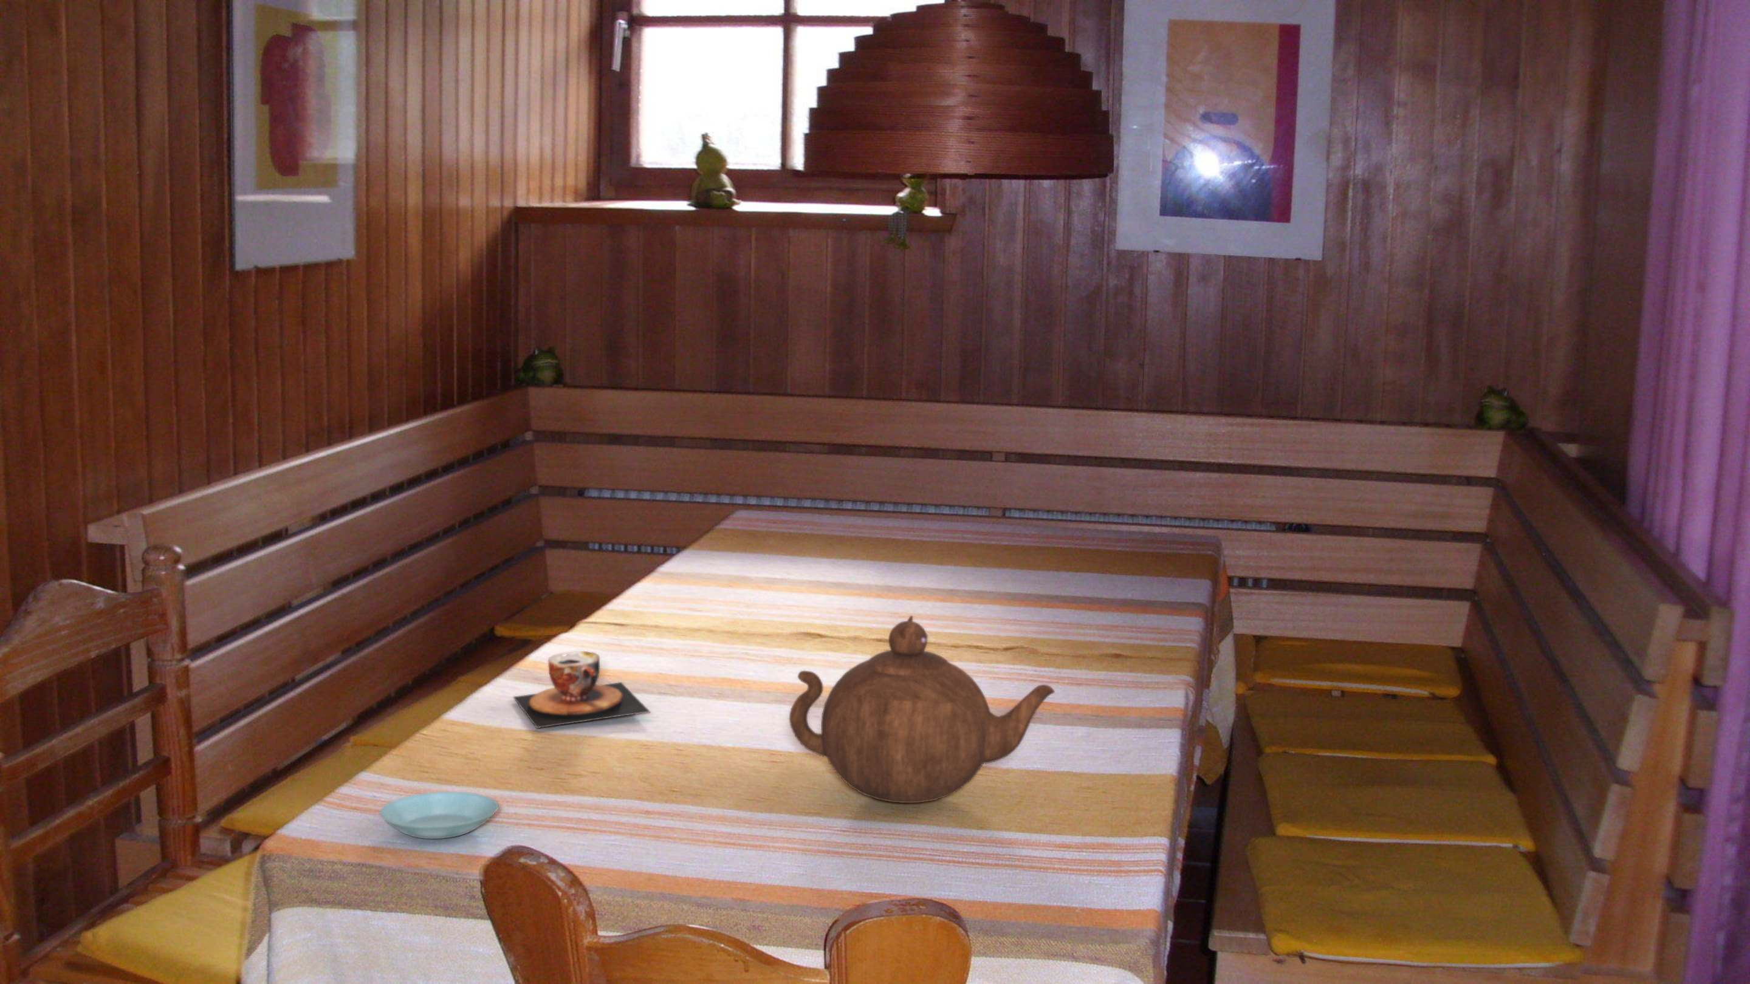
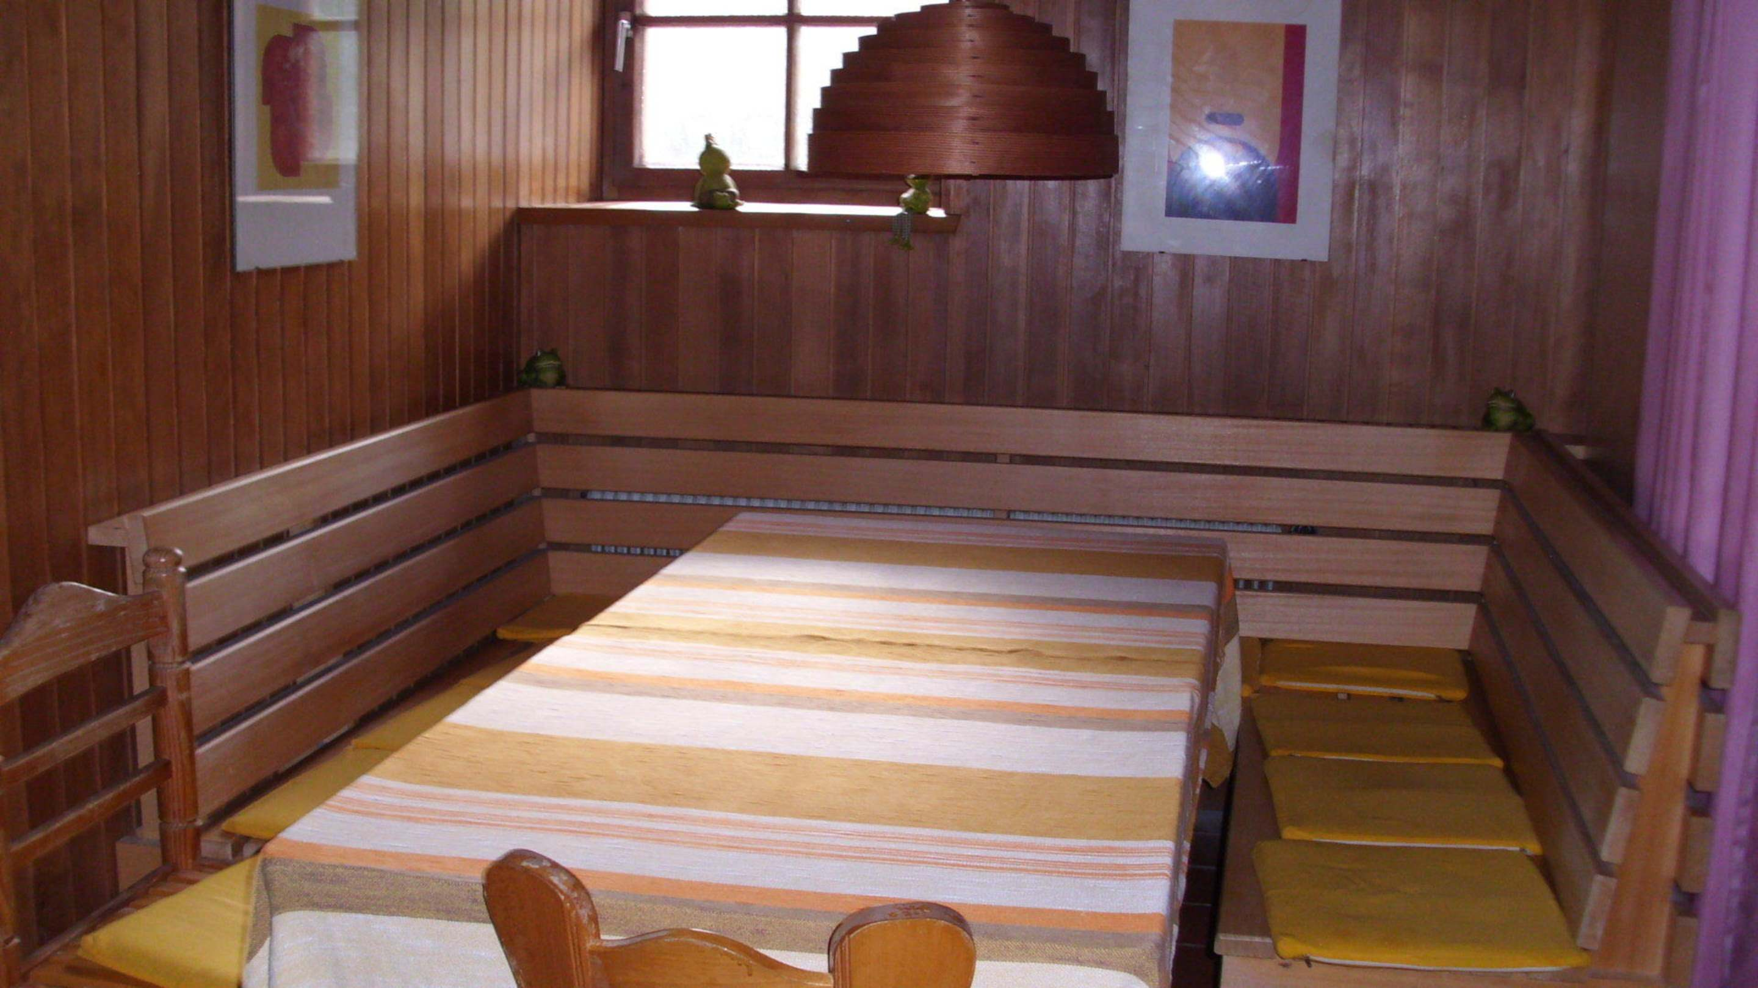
- teapot [788,615,1055,804]
- teacup [512,650,650,729]
- saucer [379,792,499,840]
